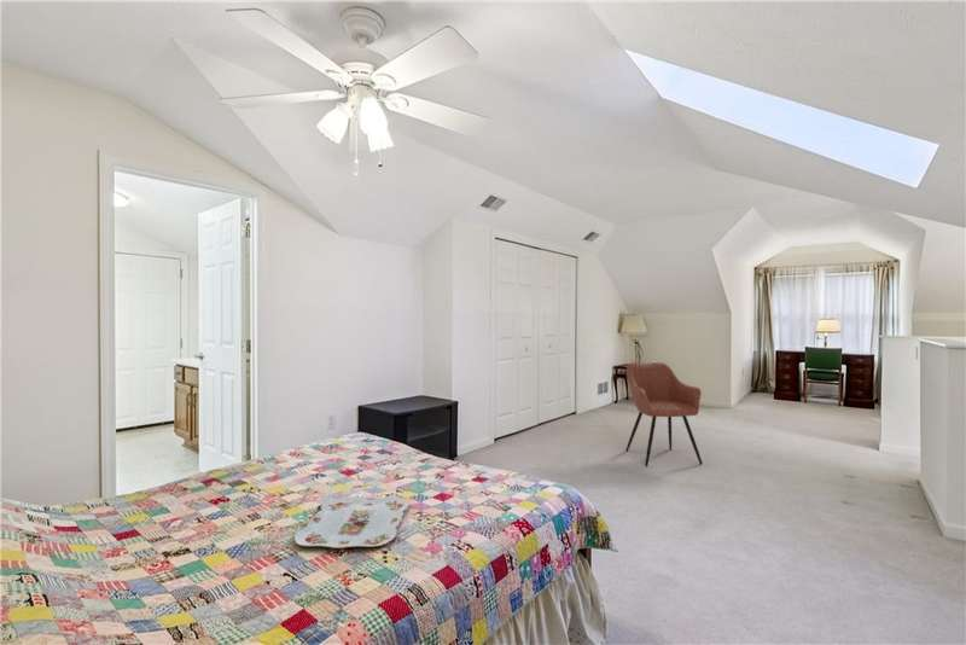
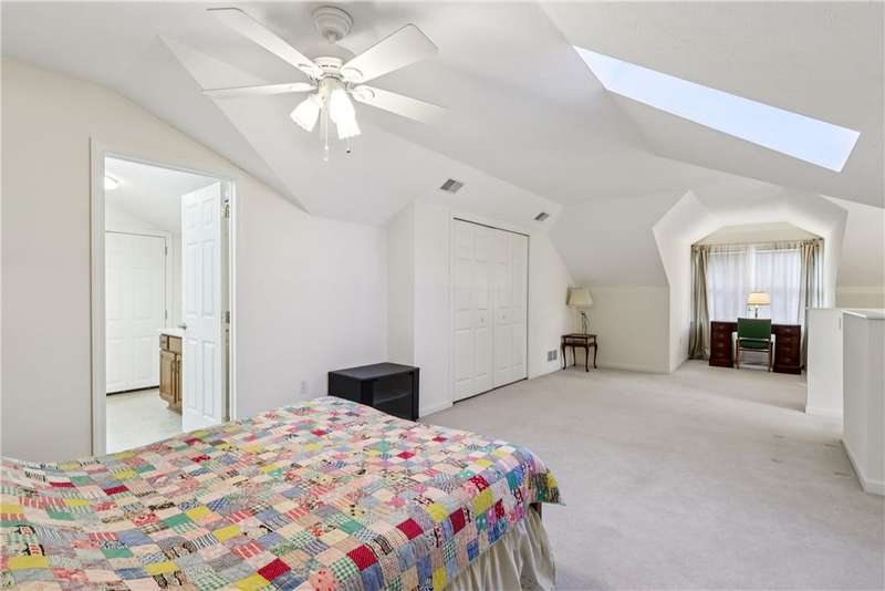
- serving tray [293,494,411,550]
- armchair [624,361,704,467]
